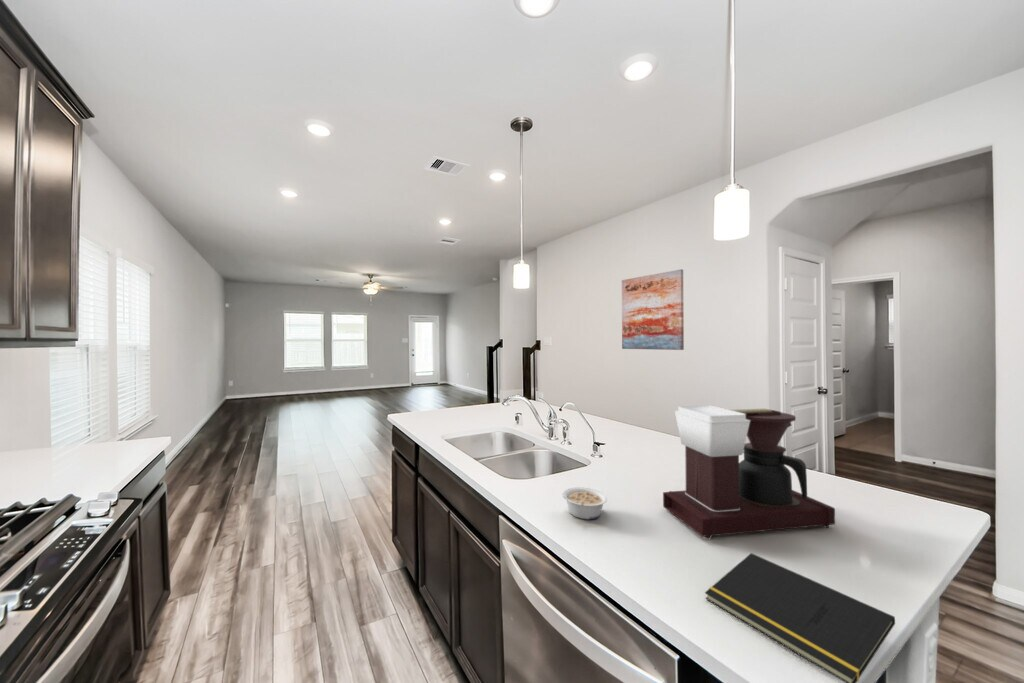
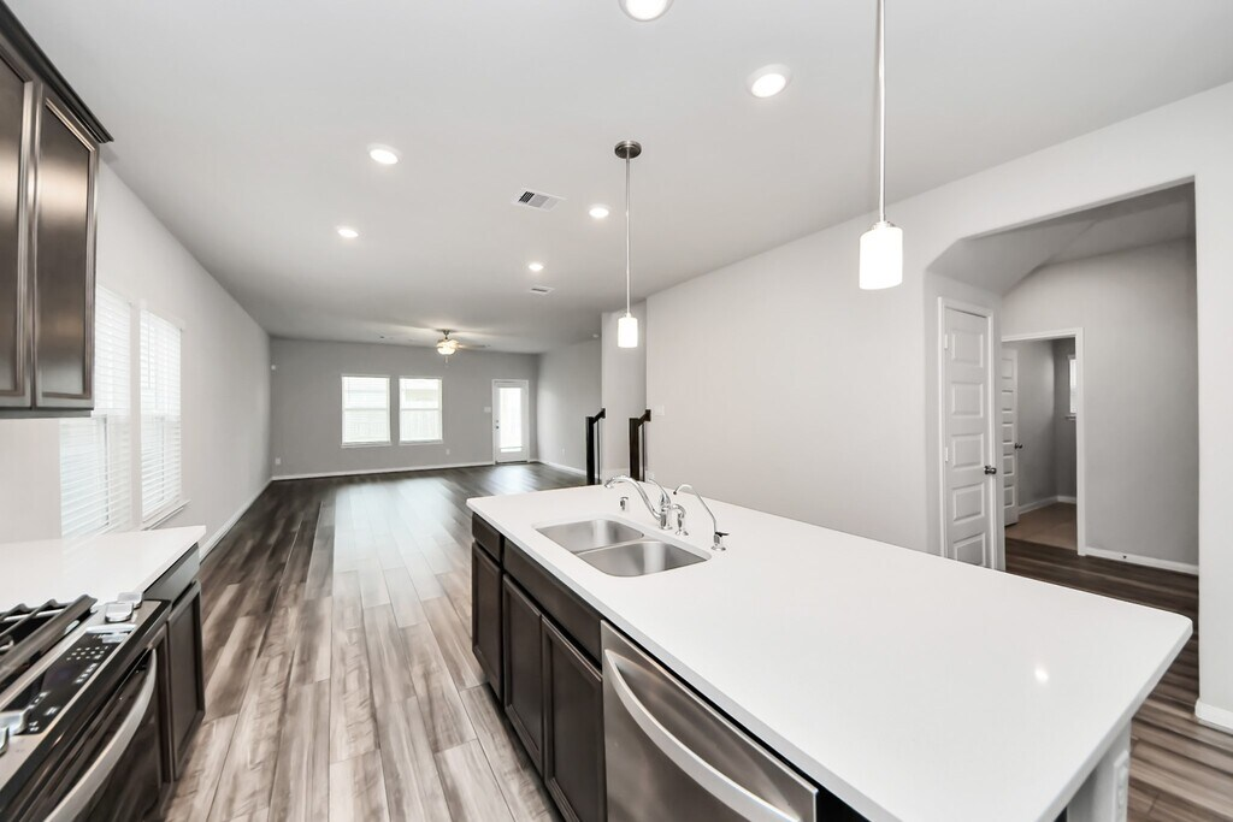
- coffee maker [662,404,836,540]
- notepad [704,552,896,683]
- wall art [621,268,685,351]
- legume [561,486,608,520]
